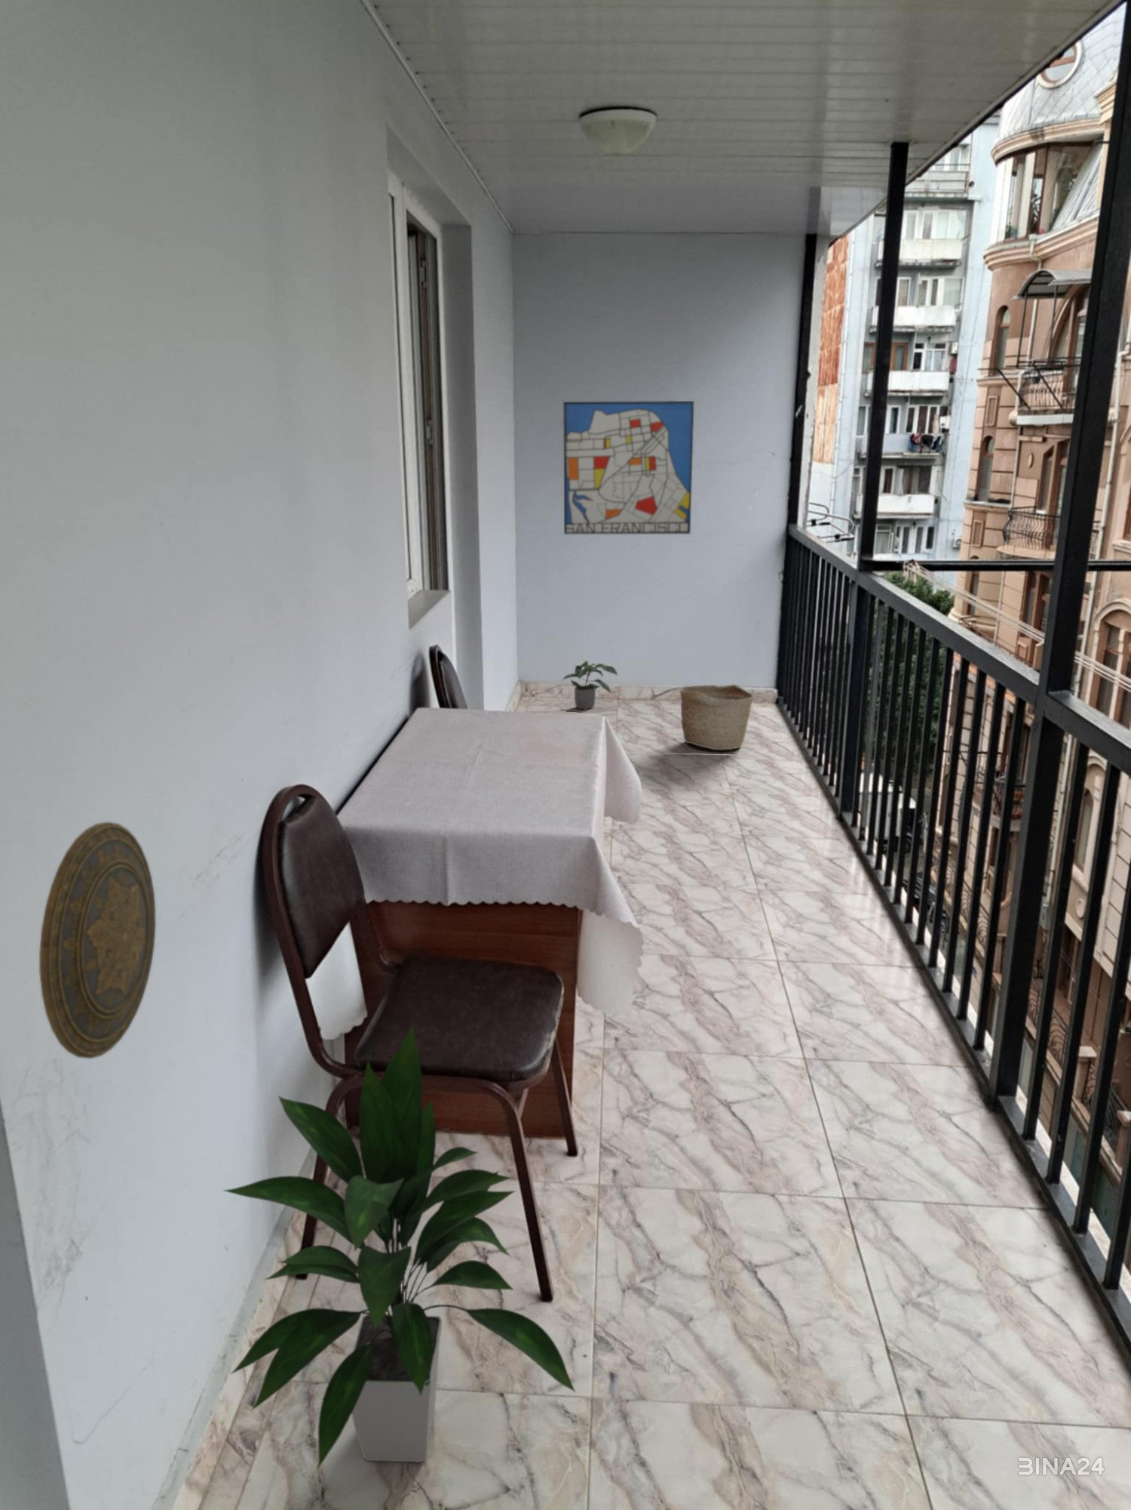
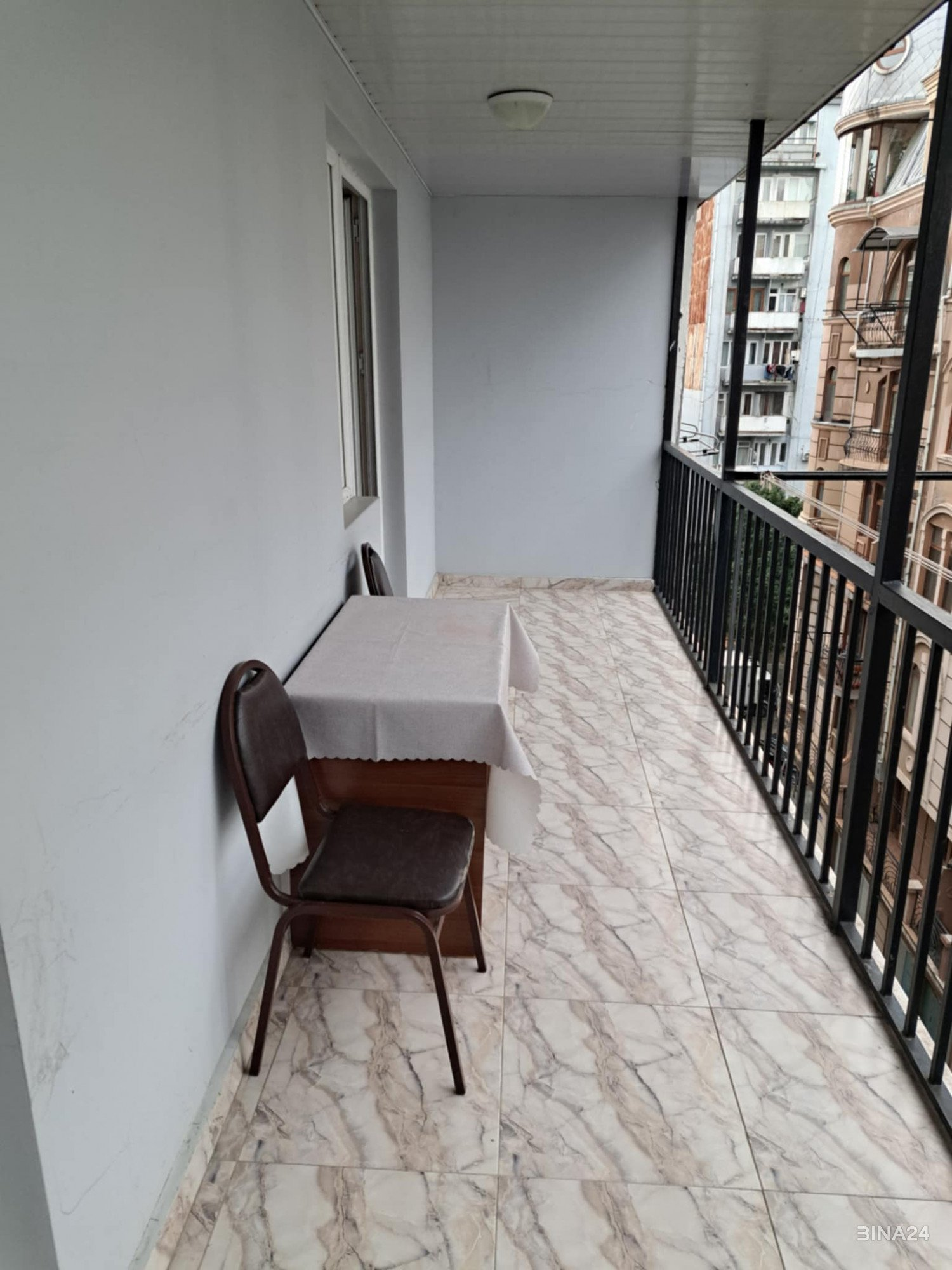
- decorative plate [38,822,157,1059]
- wall art [562,401,695,535]
- indoor plant [222,1025,577,1470]
- basket [678,684,754,750]
- potted plant [561,660,618,711]
